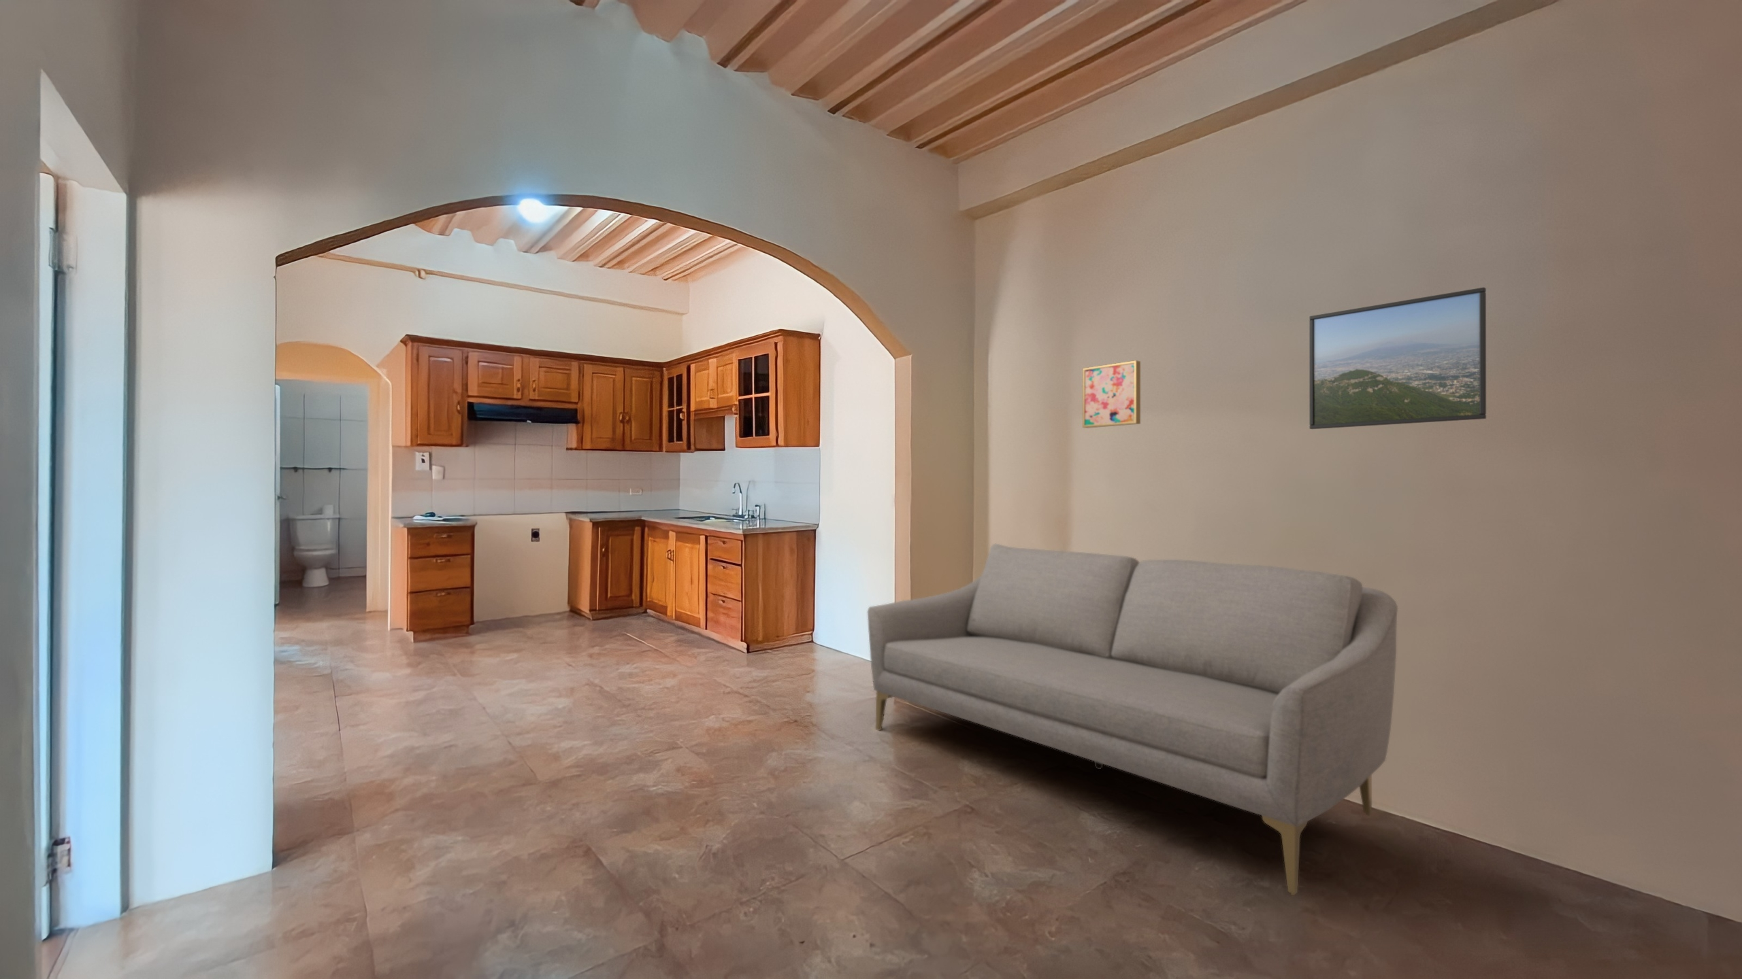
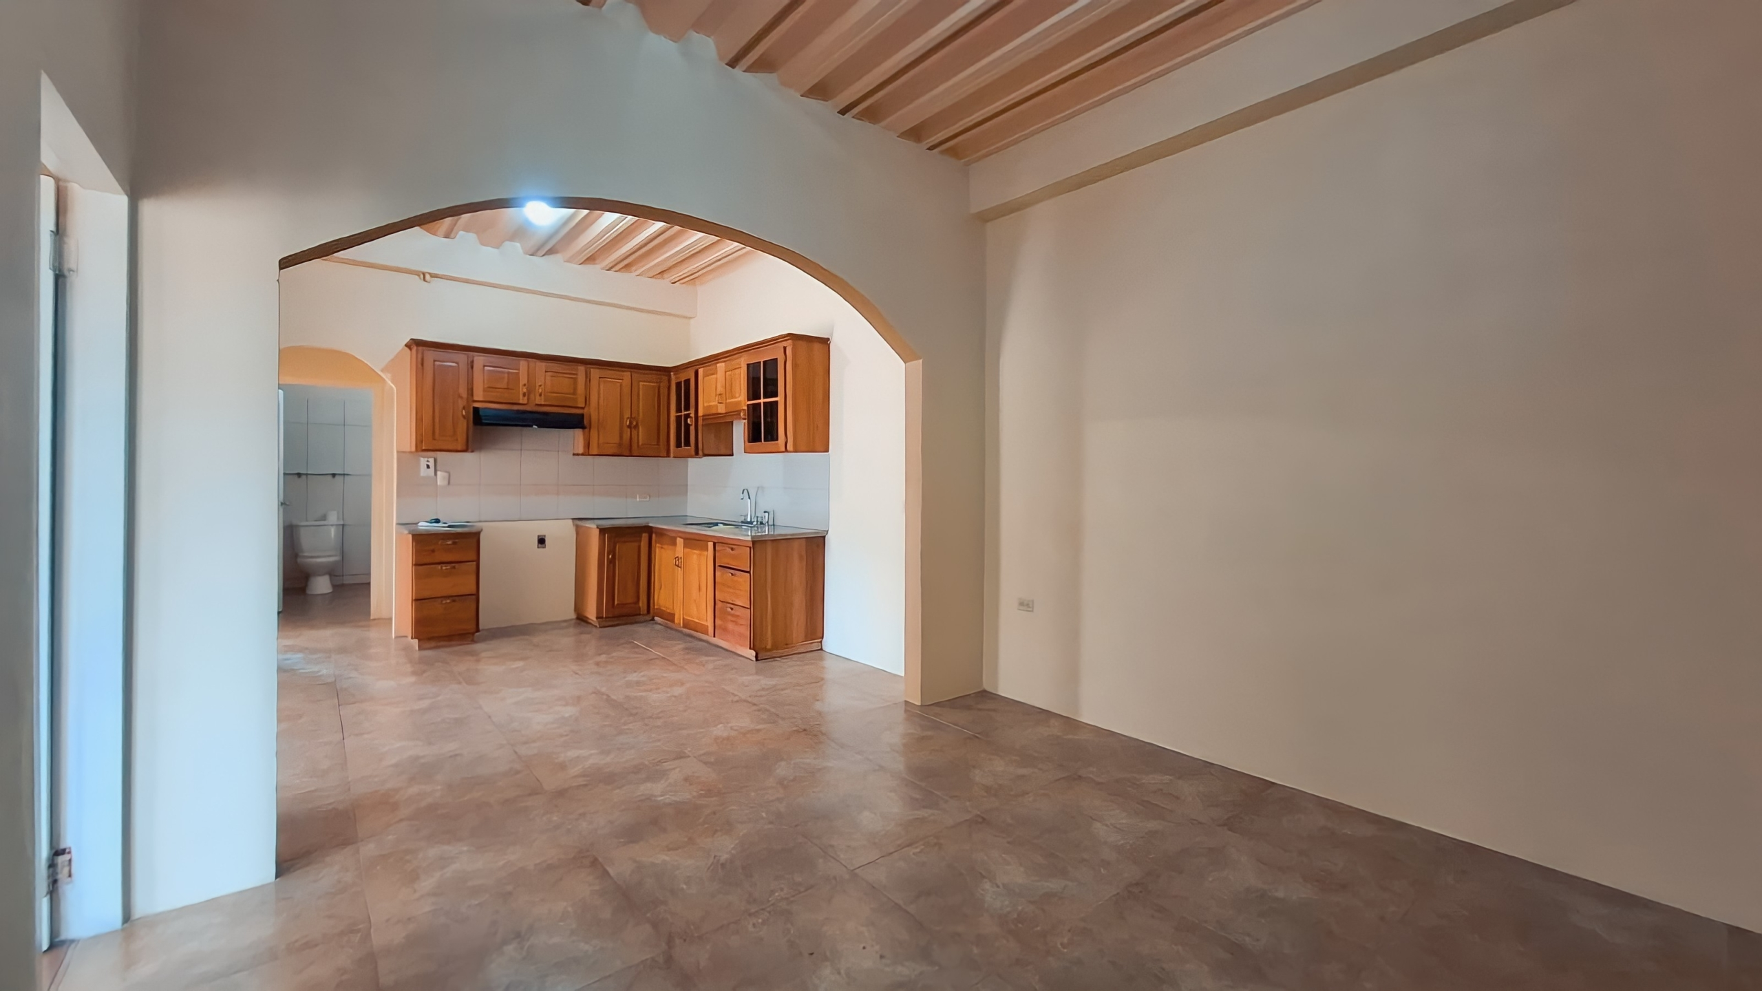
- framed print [1309,287,1487,429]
- sofa [867,543,1399,897]
- wall art [1082,360,1141,429]
